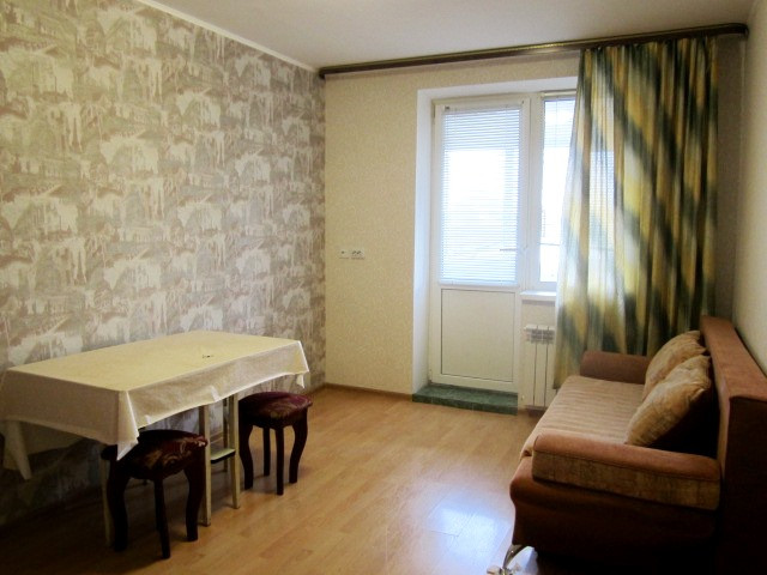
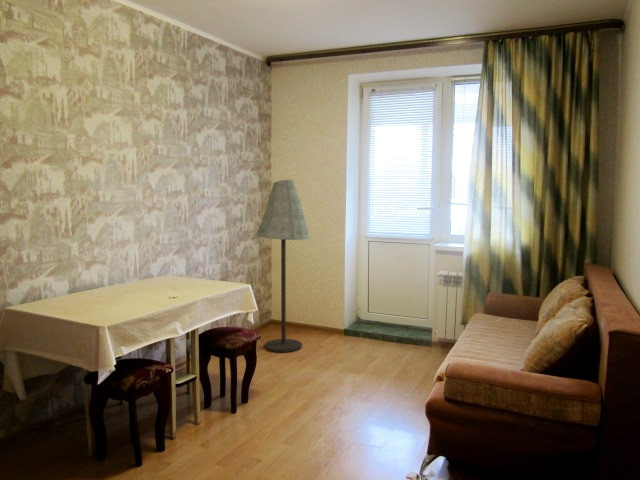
+ floor lamp [255,179,311,353]
